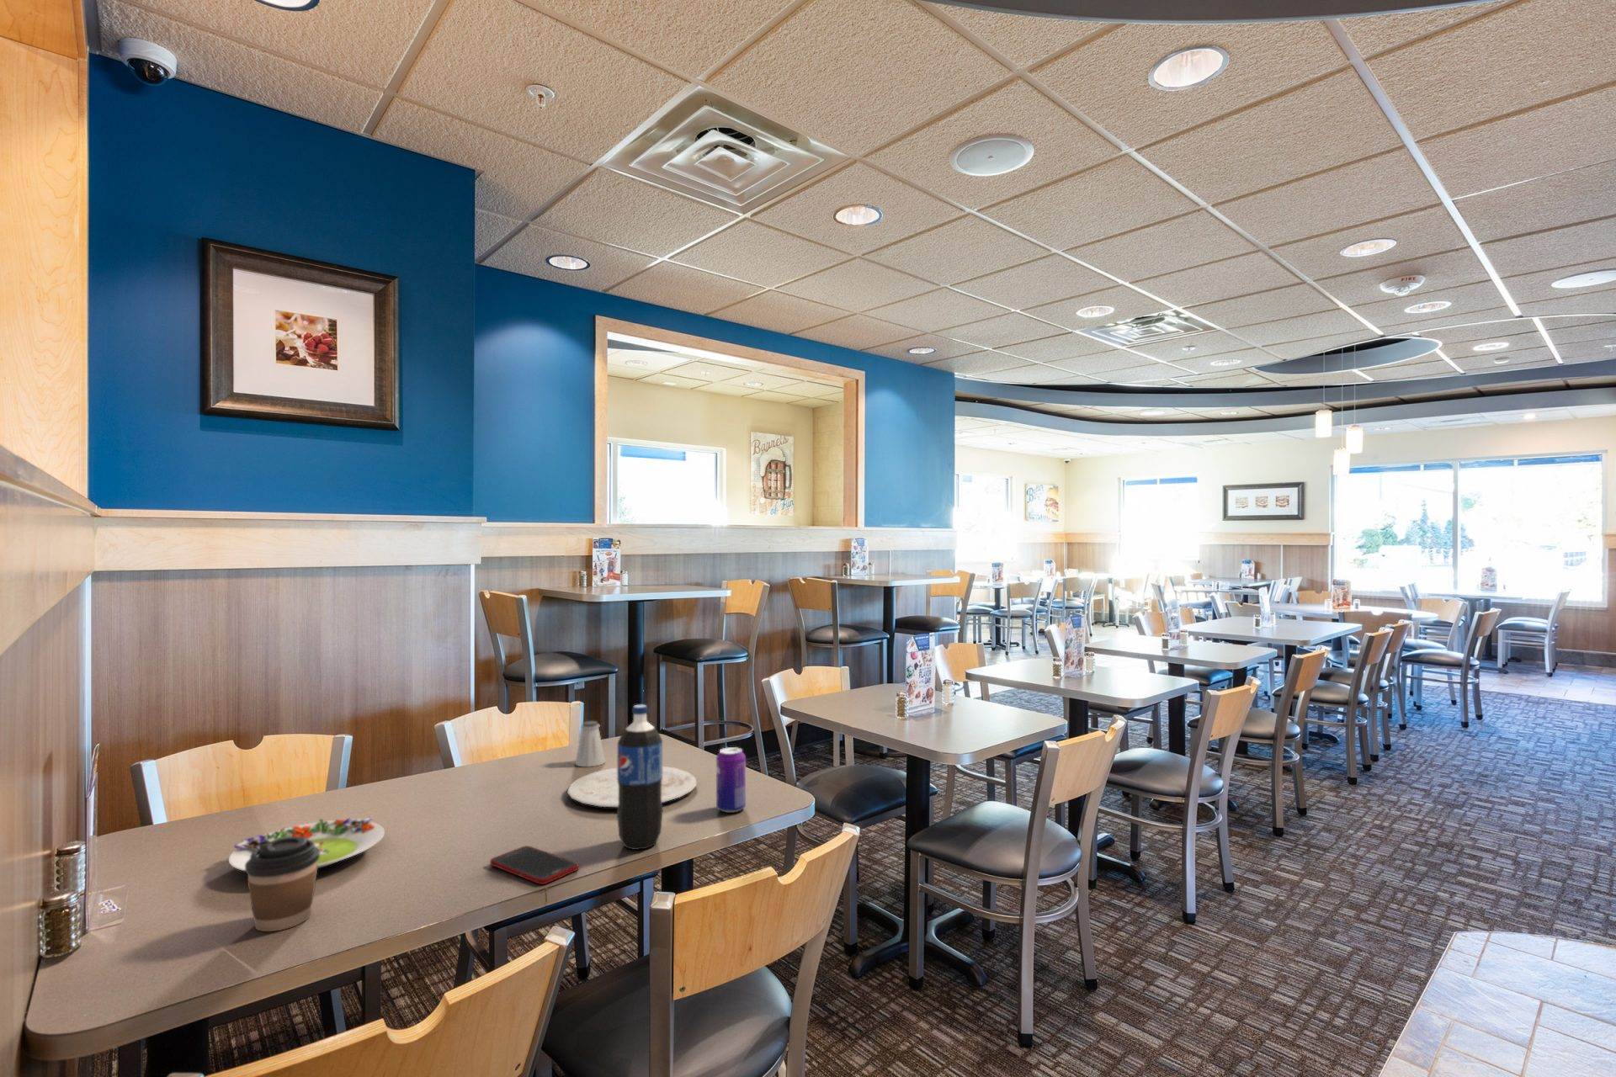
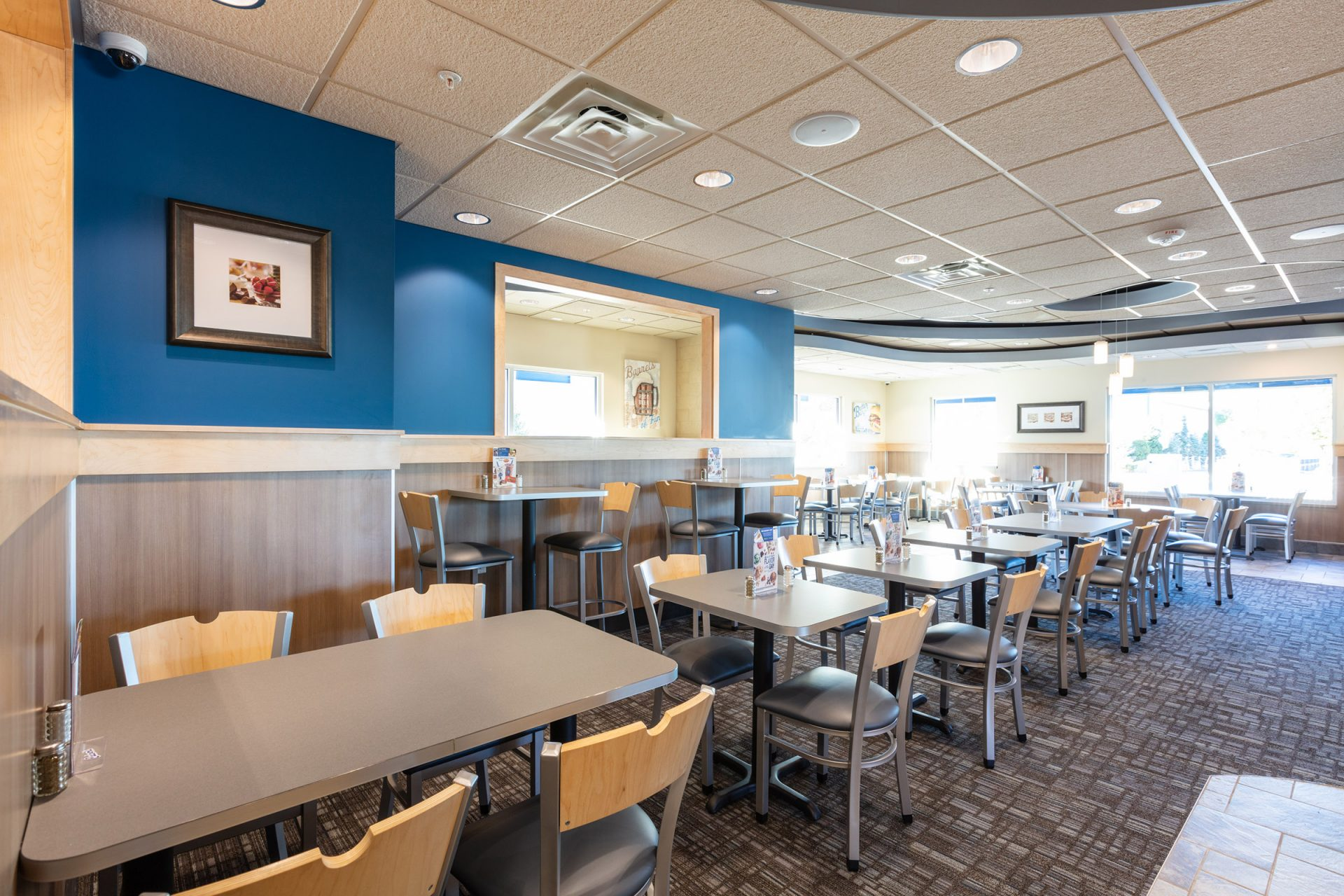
- saltshaker [575,720,606,768]
- beverage can [715,746,747,814]
- pop [616,703,664,851]
- salad plate [228,817,386,871]
- coffee cup [245,837,320,933]
- cell phone [489,845,580,885]
- plate [566,766,697,808]
